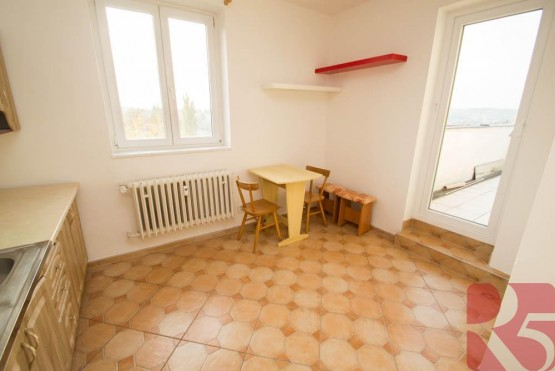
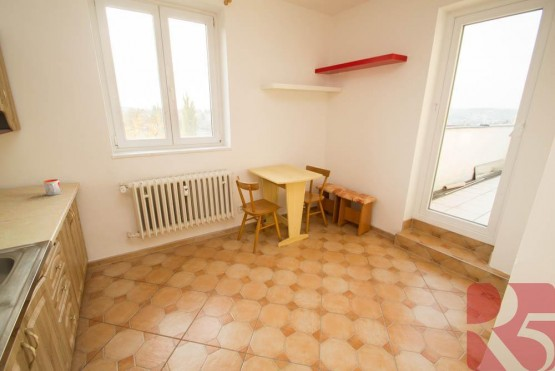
+ mug [43,178,62,196]
